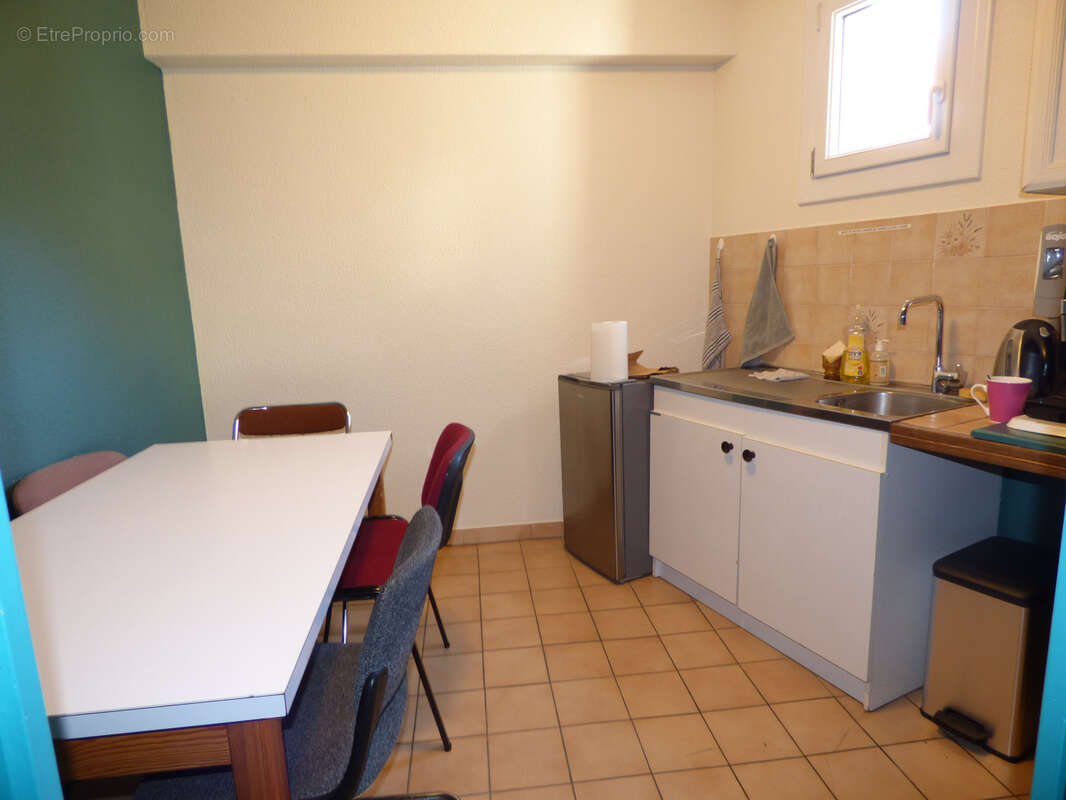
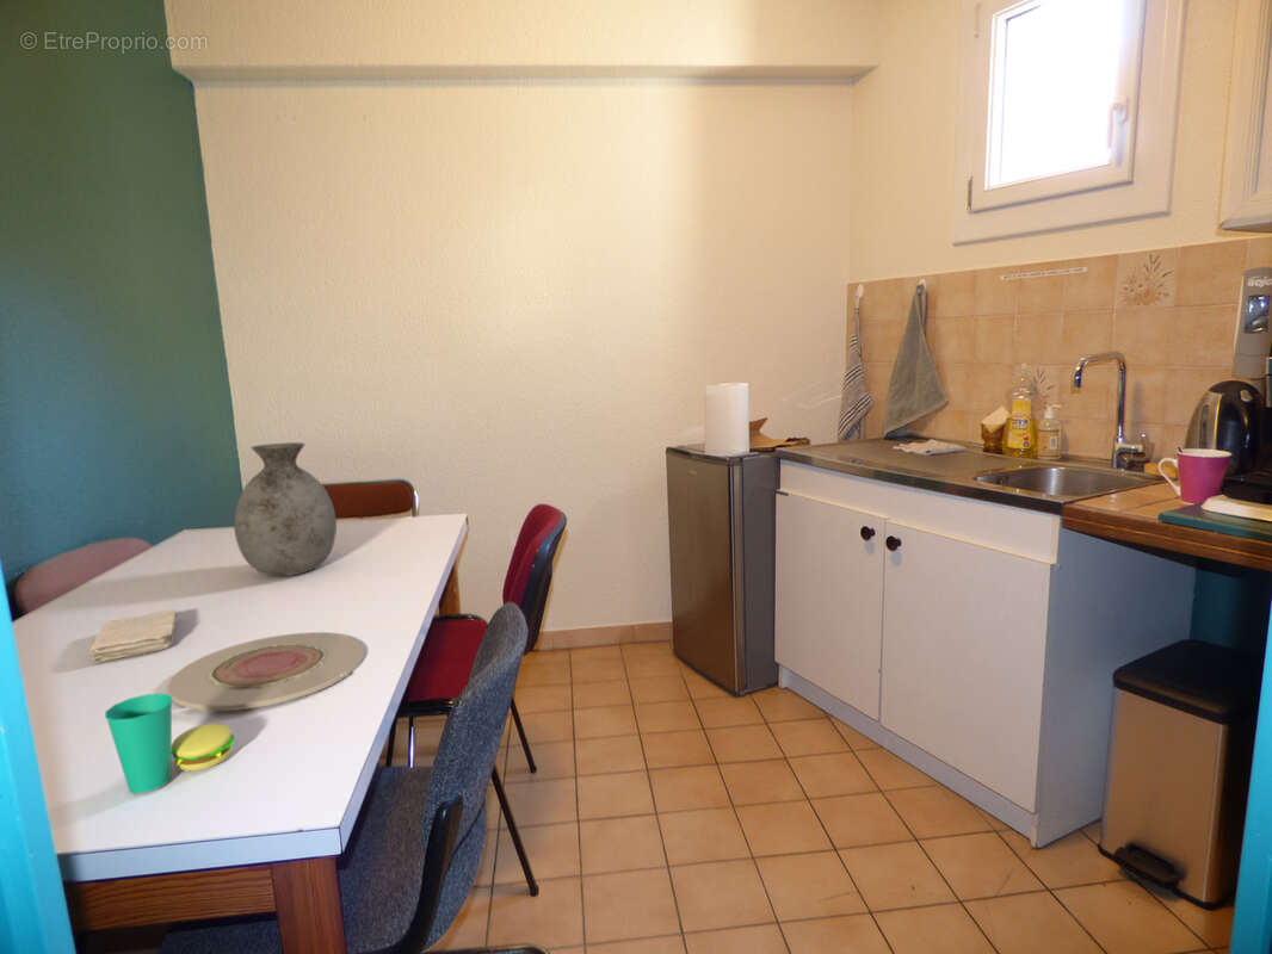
+ cup [104,692,235,794]
+ washcloth [88,608,178,664]
+ plate [166,632,365,712]
+ vase [233,441,338,577]
